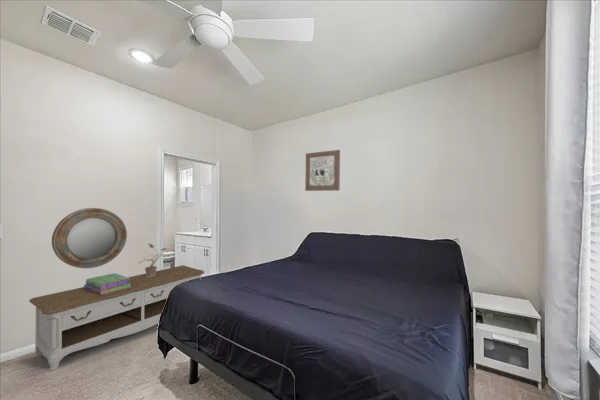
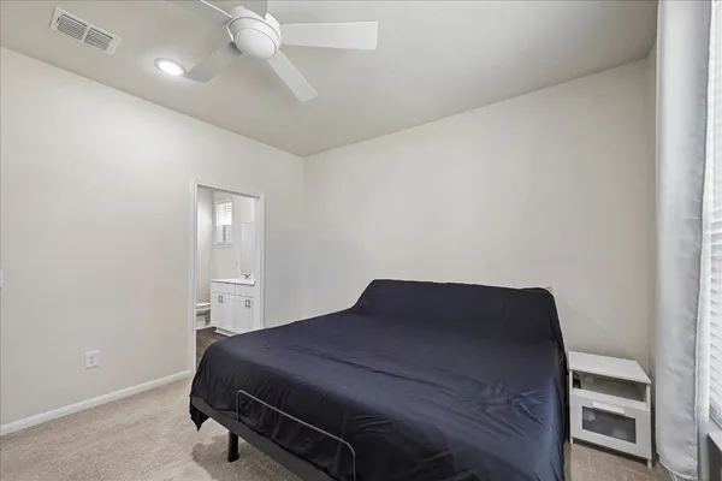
- home mirror [51,207,128,269]
- potted plant [137,243,168,277]
- storage bench [28,264,205,369]
- stack of books [83,272,131,295]
- wall art [304,149,341,192]
